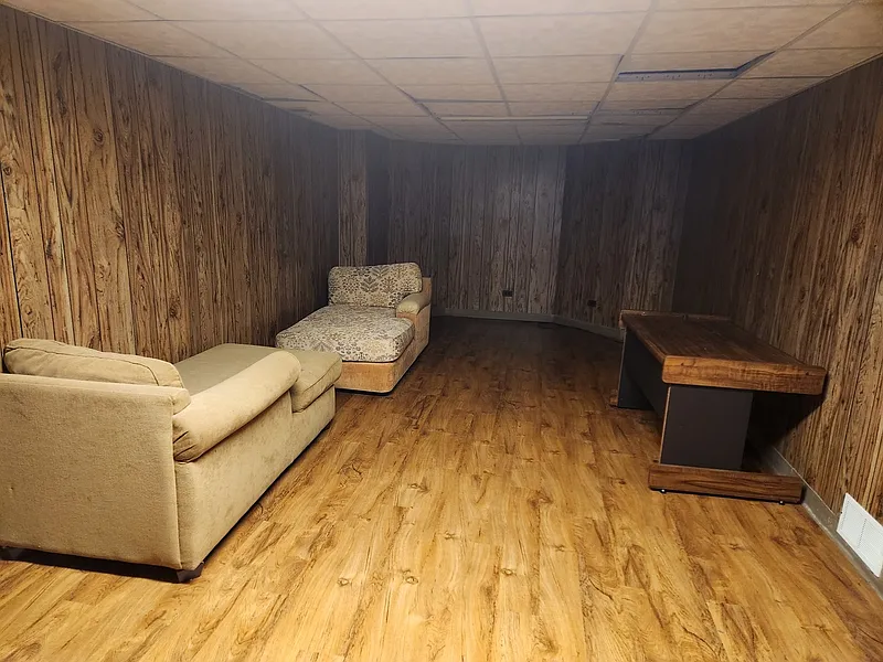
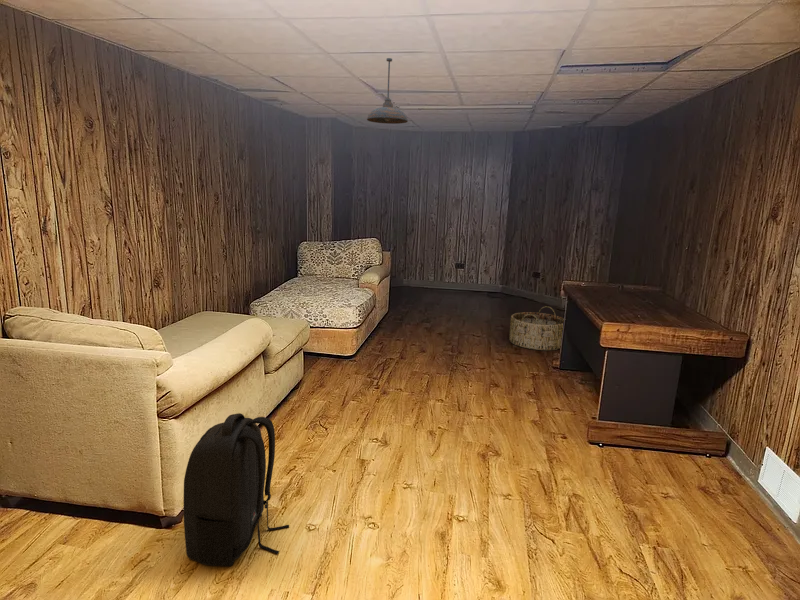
+ backpack [183,412,290,567]
+ pendant light [366,57,409,125]
+ basket [508,305,565,351]
